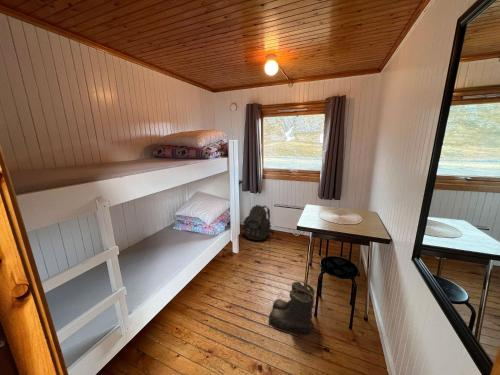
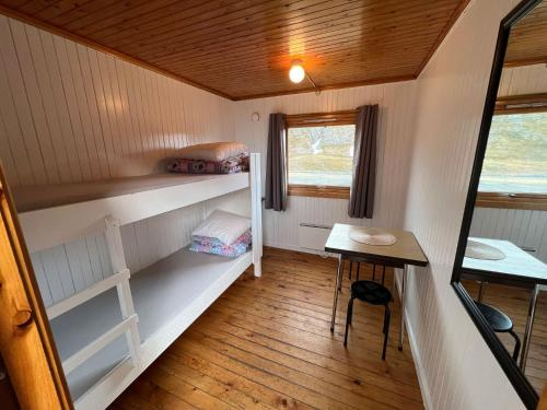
- backpack [242,204,275,241]
- boots [267,281,316,336]
